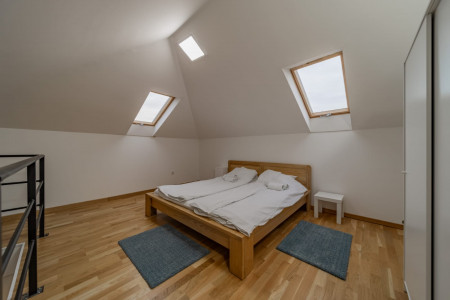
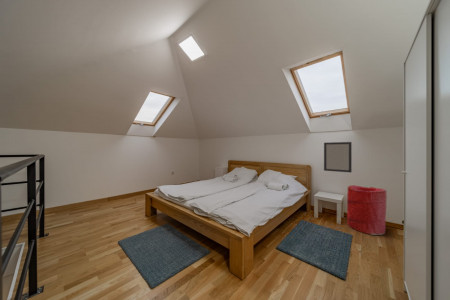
+ home mirror [323,141,353,173]
+ laundry hamper [346,184,388,236]
